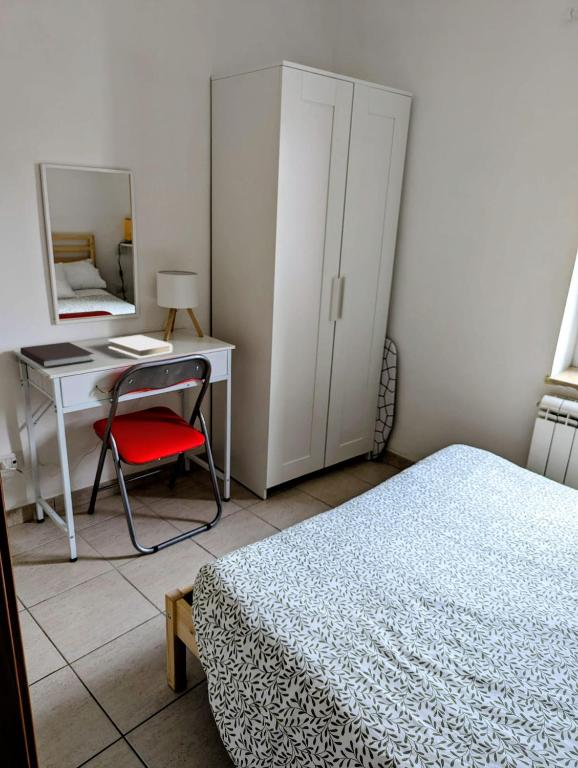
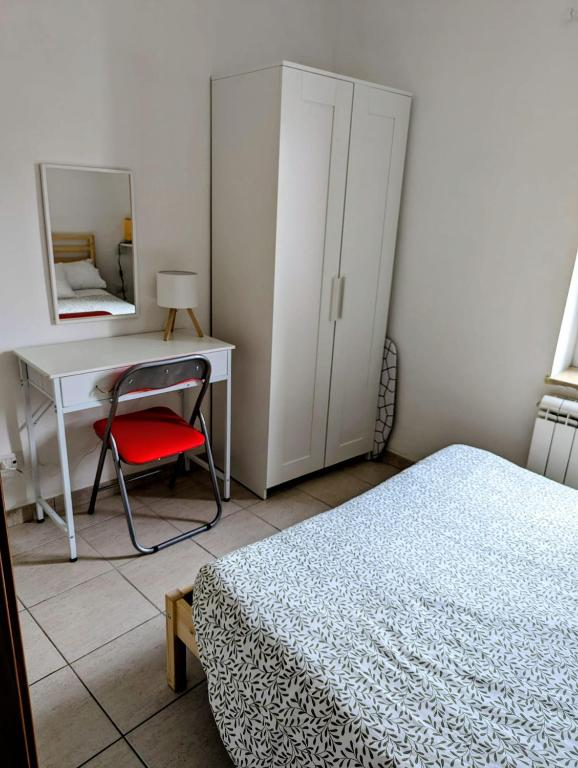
- notebook [19,341,95,368]
- book [107,334,174,359]
